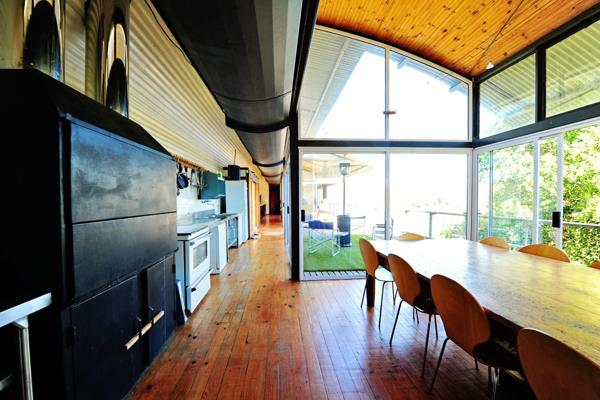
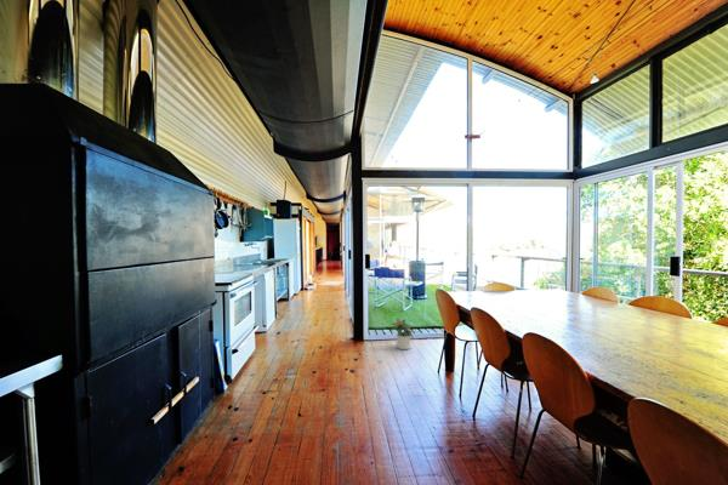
+ potted plant [388,318,415,350]
